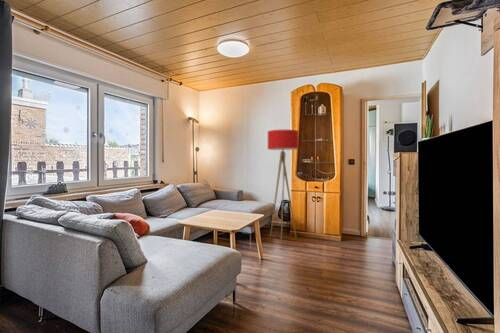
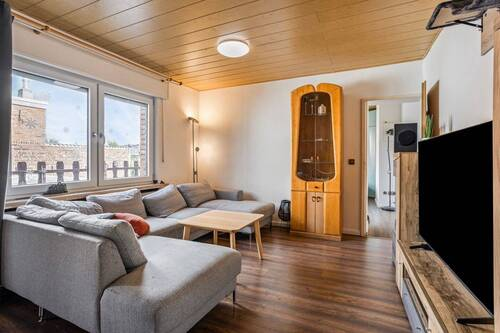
- floor lamp [267,129,300,246]
